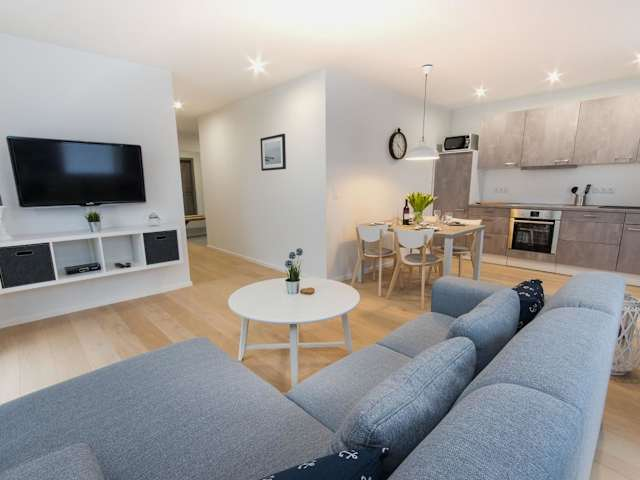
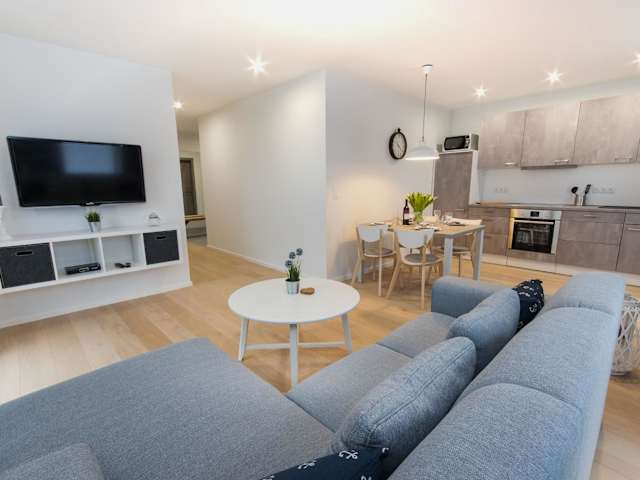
- wall art [259,133,287,172]
